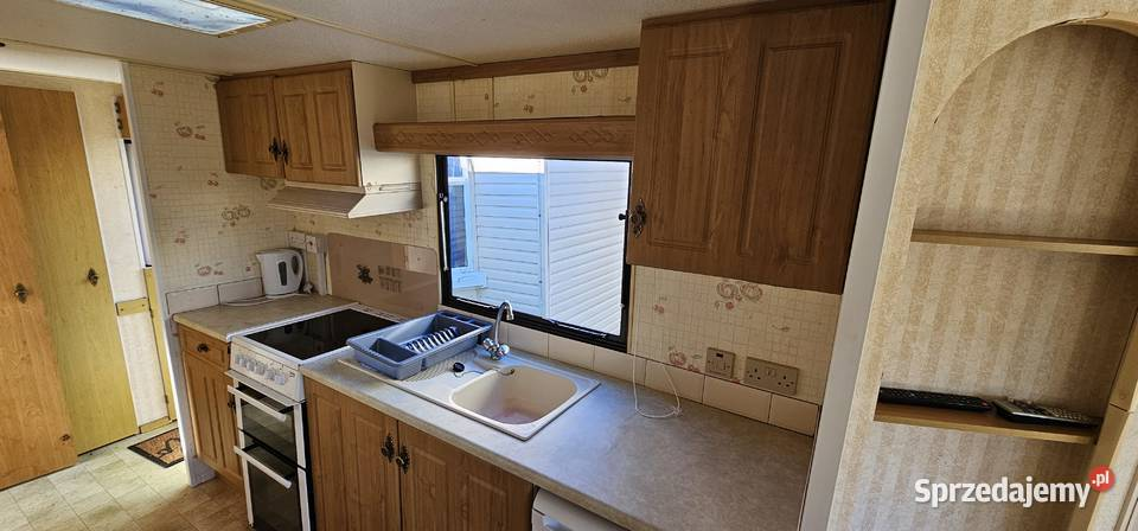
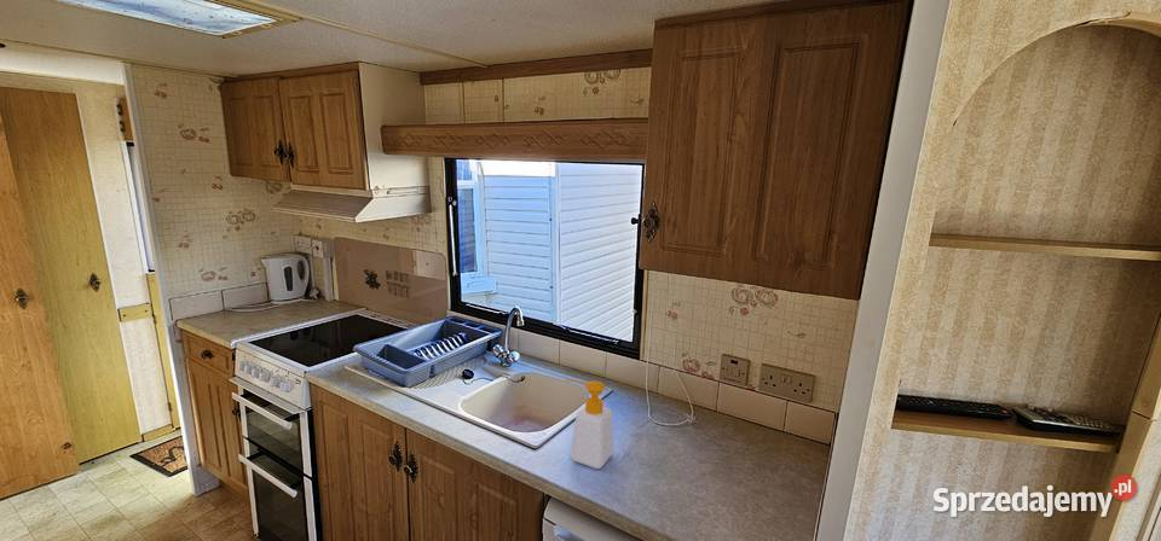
+ soap bottle [564,378,614,470]
